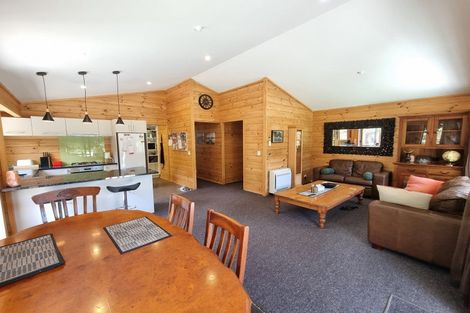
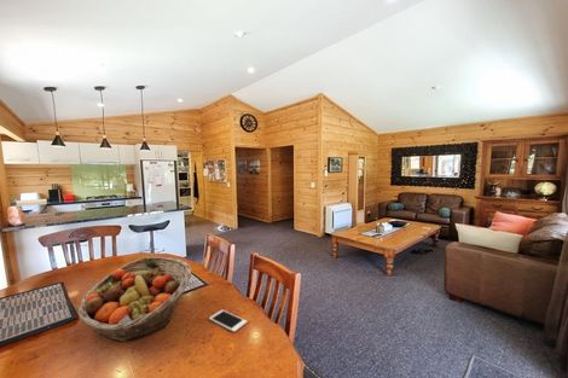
+ cell phone [208,309,248,333]
+ fruit basket [77,256,192,343]
